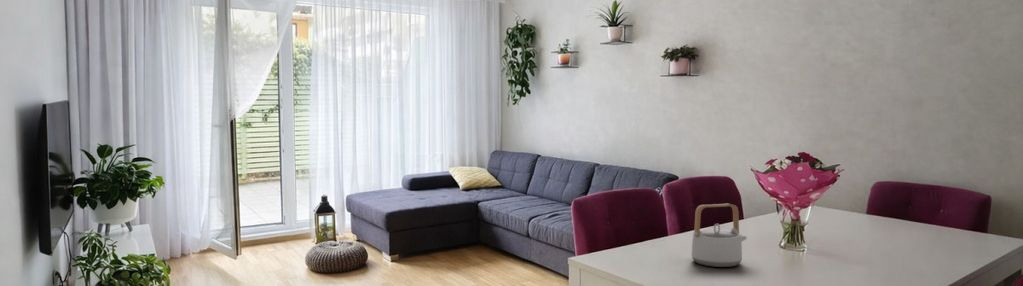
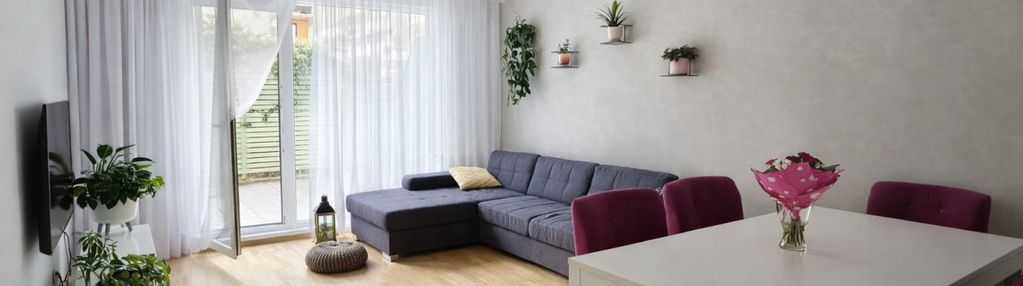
- teapot [691,203,748,268]
